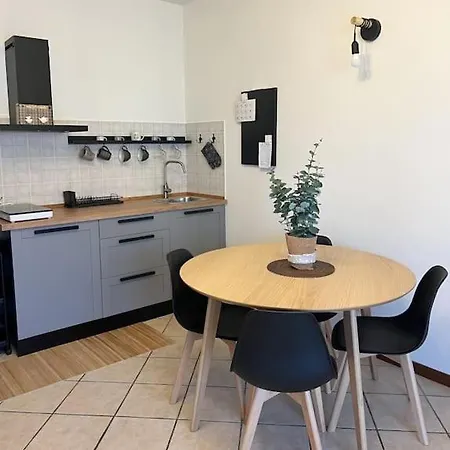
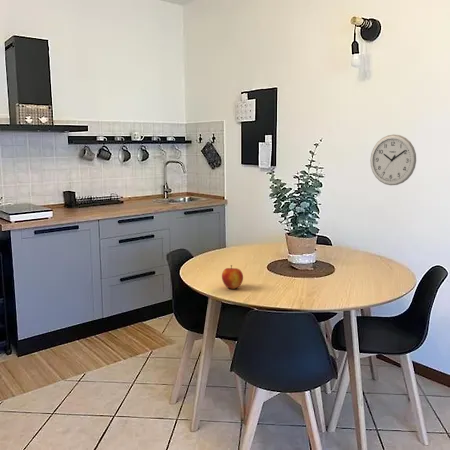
+ wall clock [369,133,417,186]
+ apple [221,264,244,290]
